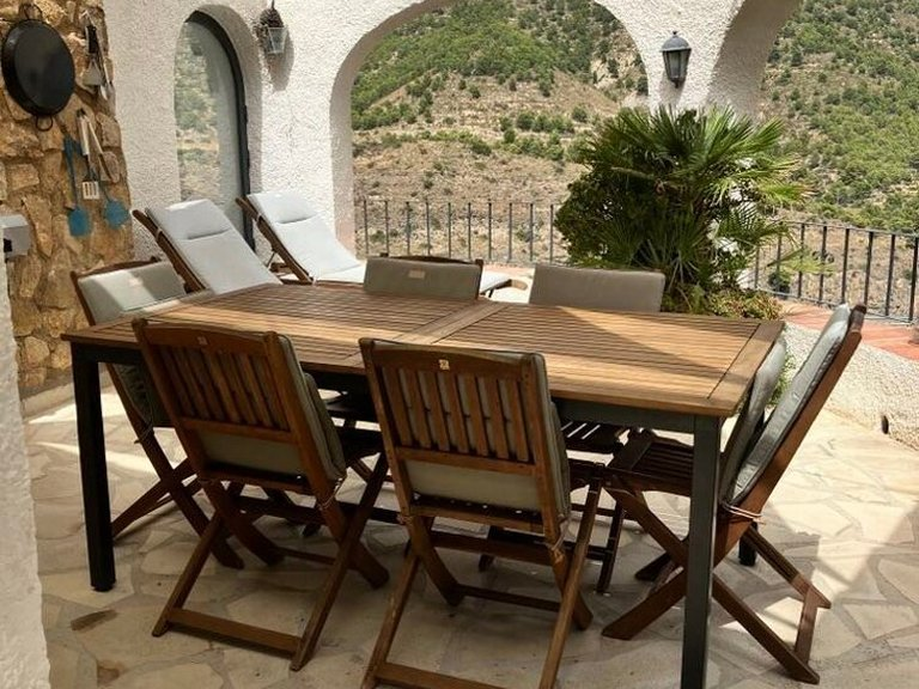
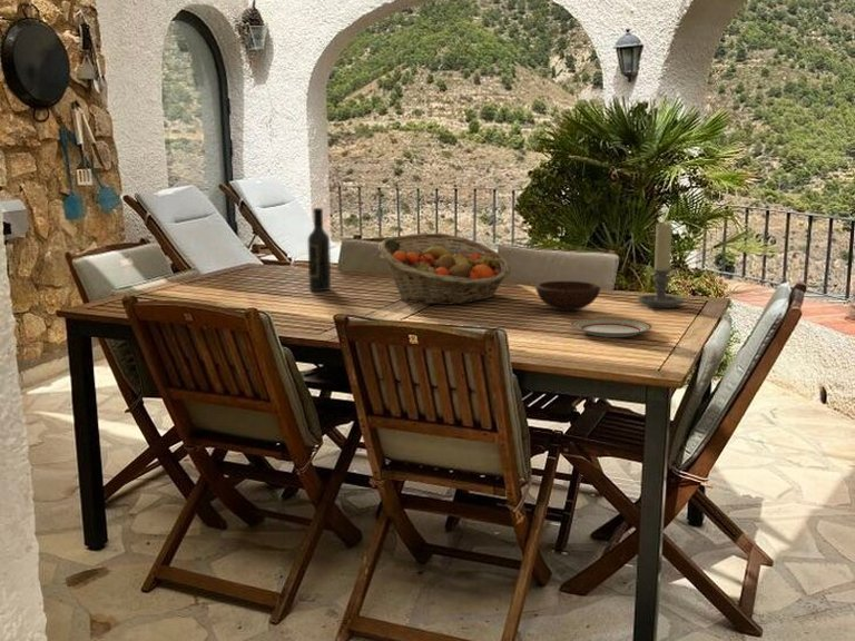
+ wine bottle [306,207,332,292]
+ candle holder [637,221,685,310]
+ bowl [534,280,601,312]
+ fruit basket [377,233,512,305]
+ plate [570,316,653,338]
